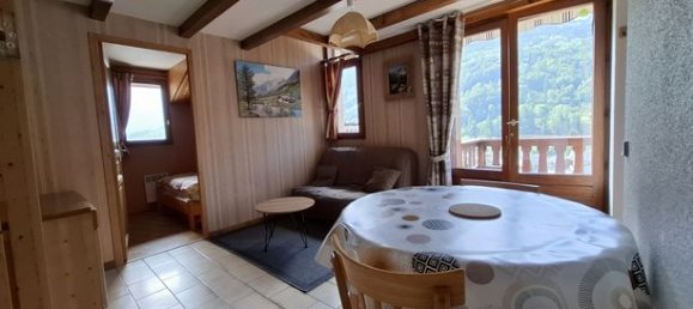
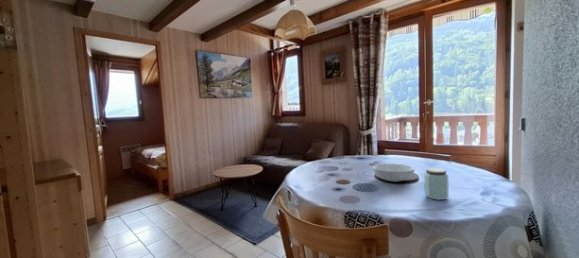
+ peanut butter [424,167,449,201]
+ serving bowl [372,163,416,183]
